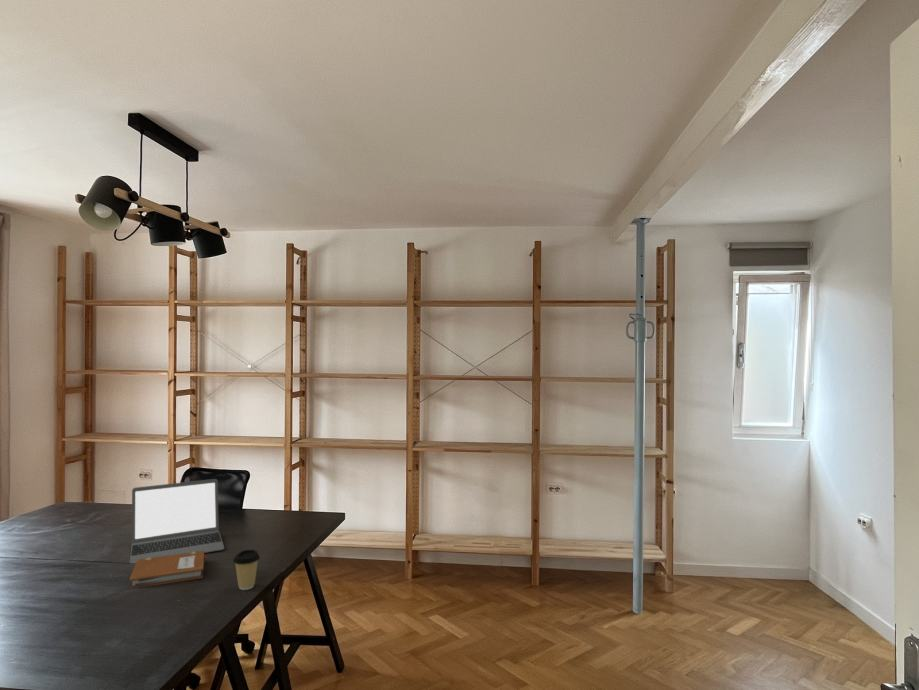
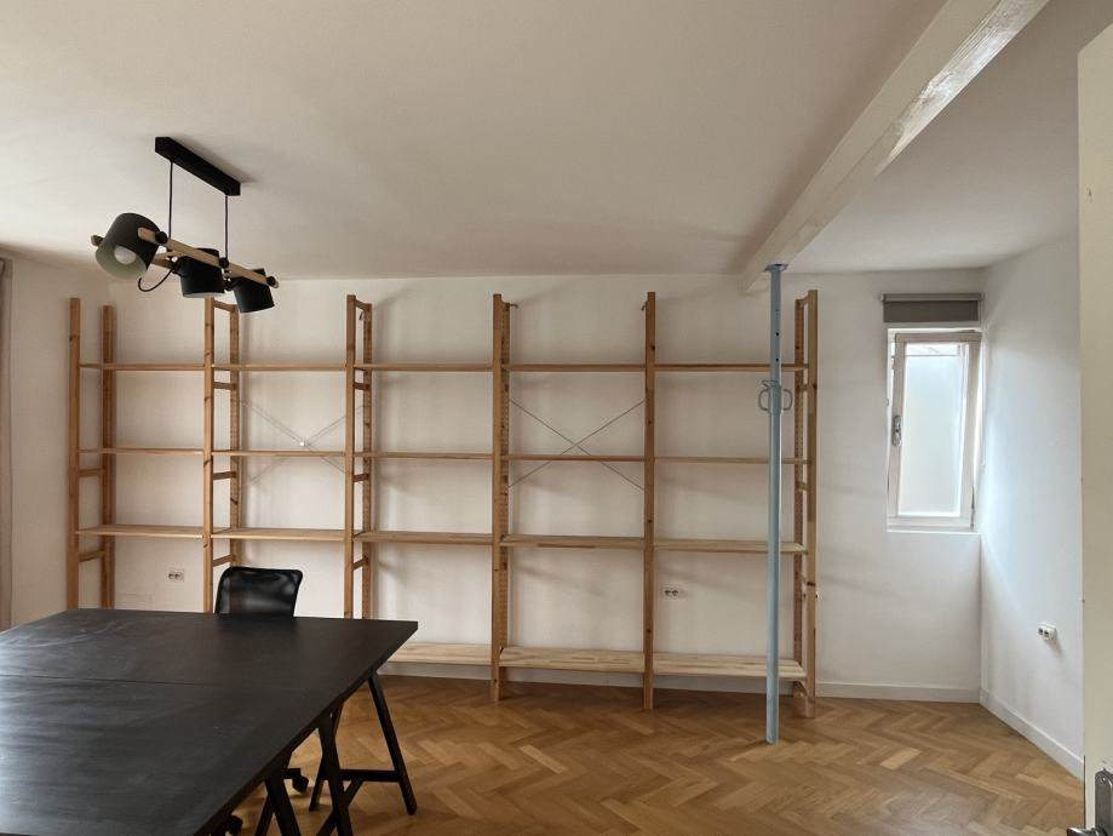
- notebook [128,551,209,589]
- coffee cup [232,549,261,591]
- laptop [129,478,225,564]
